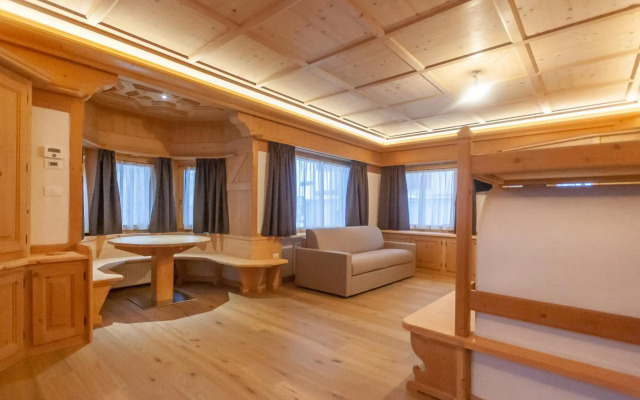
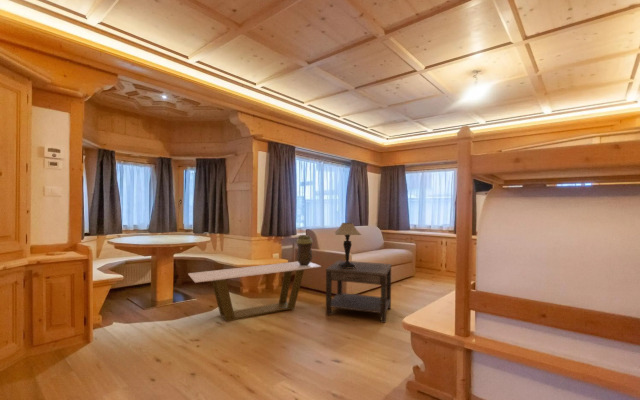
+ table lamp [334,222,362,269]
+ side table [325,259,393,324]
+ coffee table [187,261,322,323]
+ decorative urn [295,234,314,266]
